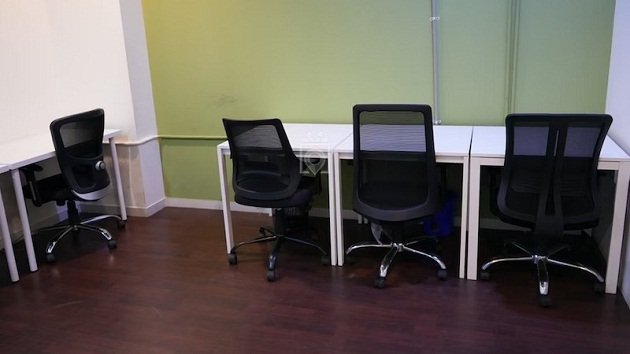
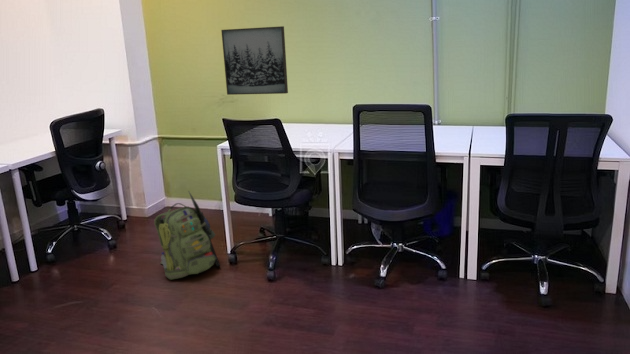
+ wall art [220,25,289,96]
+ backpack [153,189,221,280]
